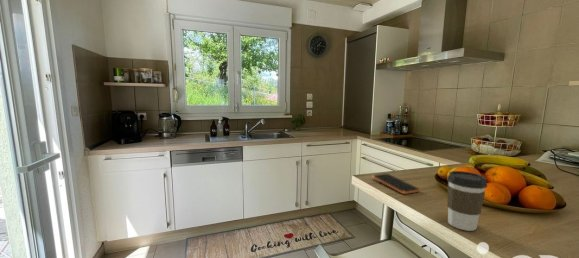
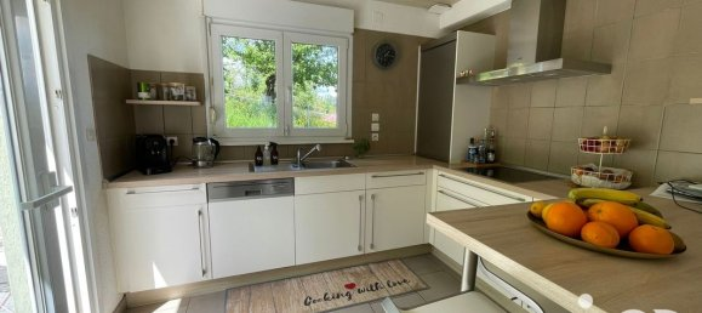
- coffee cup [446,170,488,232]
- smartphone [371,173,421,195]
